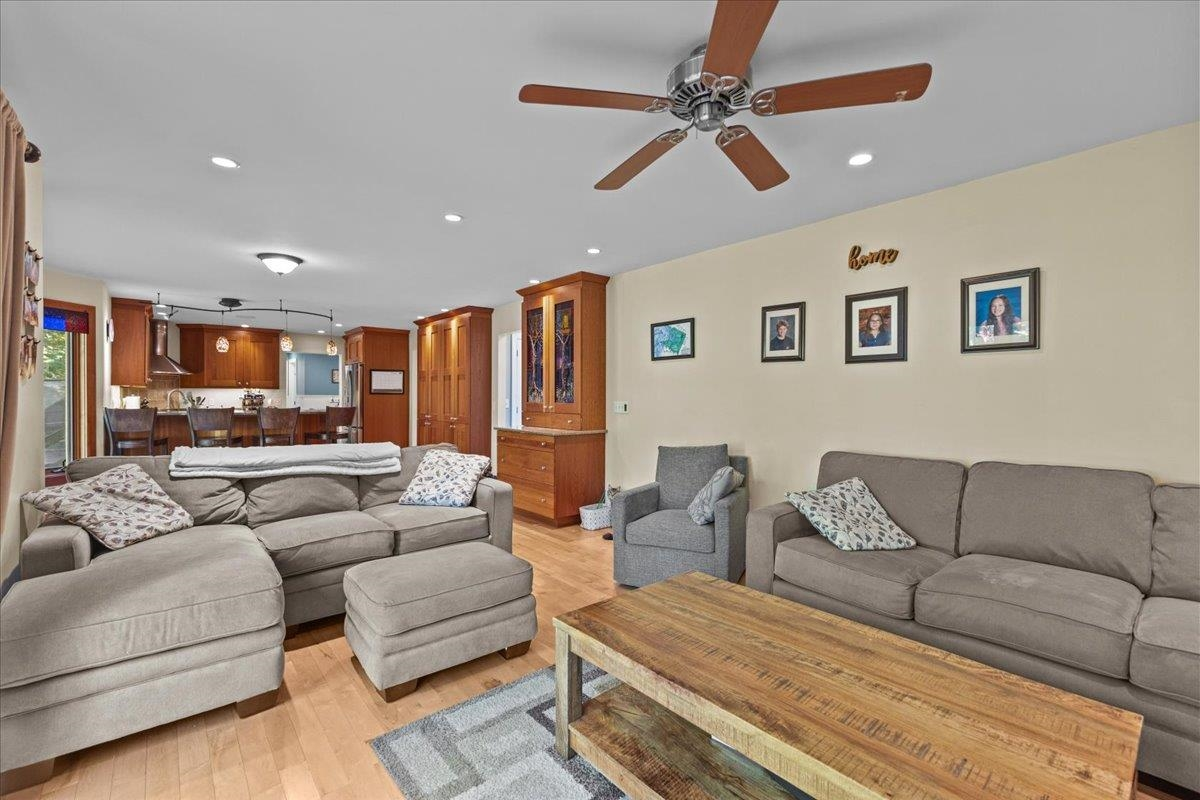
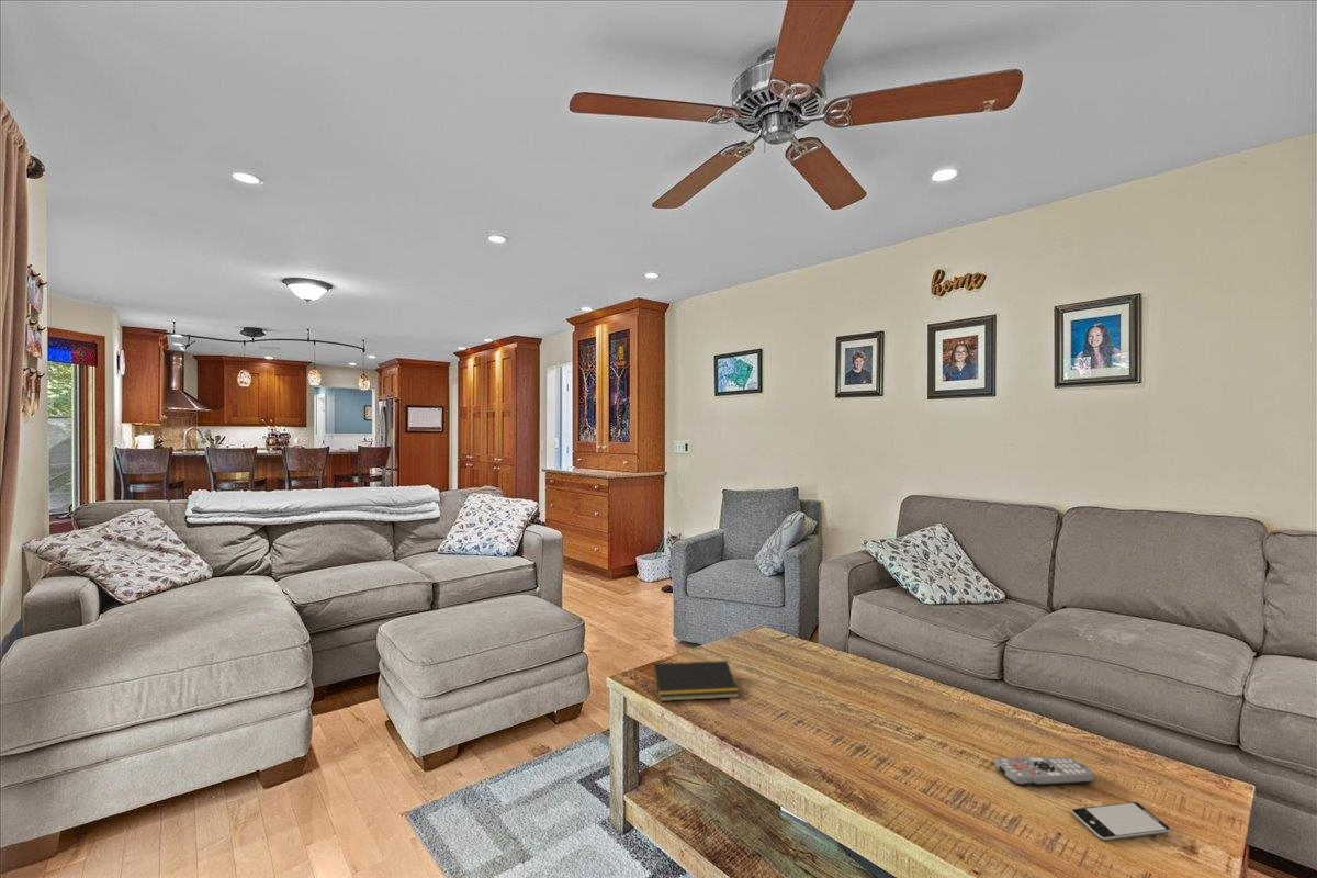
+ notepad [652,660,740,702]
+ remote control [993,755,1095,787]
+ smartphone [1071,801,1171,842]
